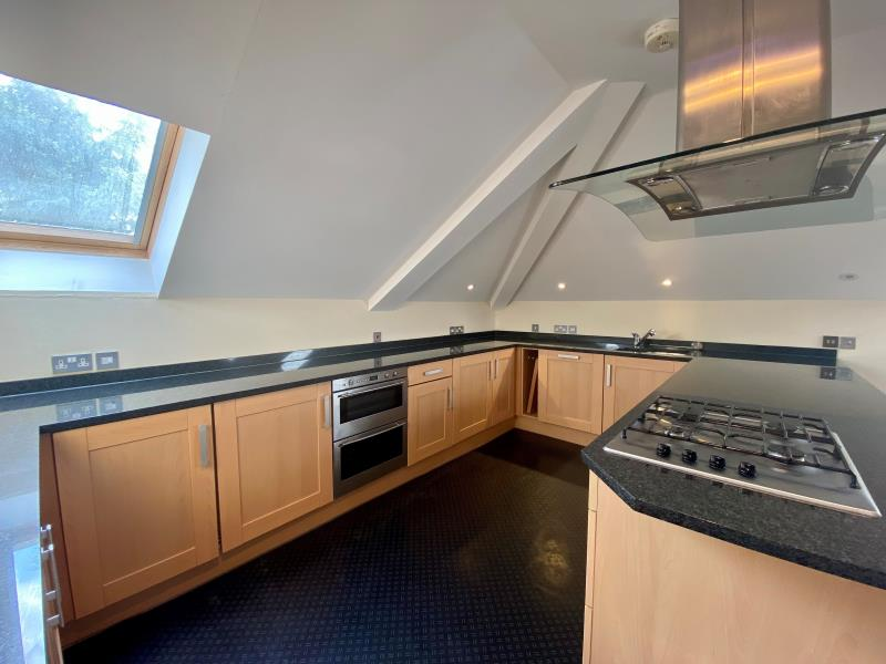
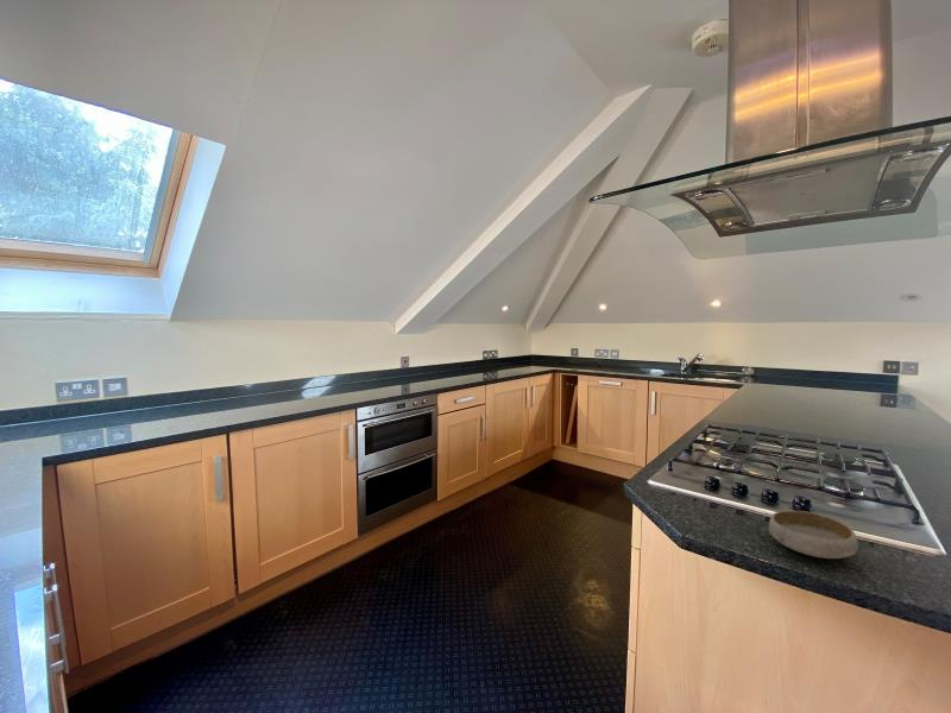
+ bowl [768,510,859,560]
